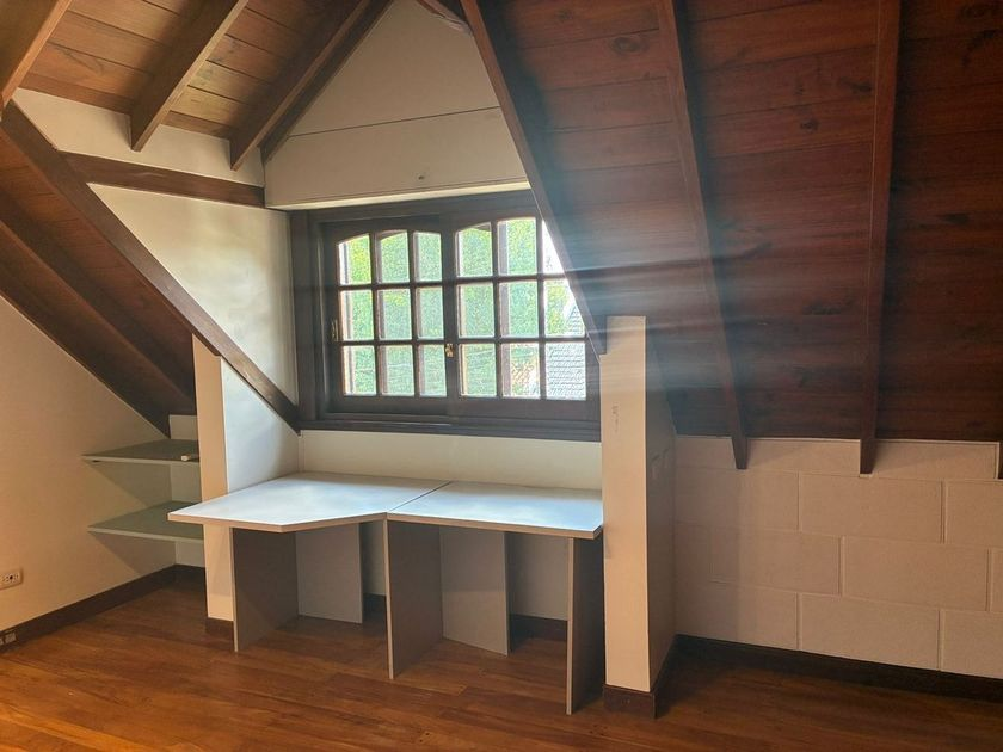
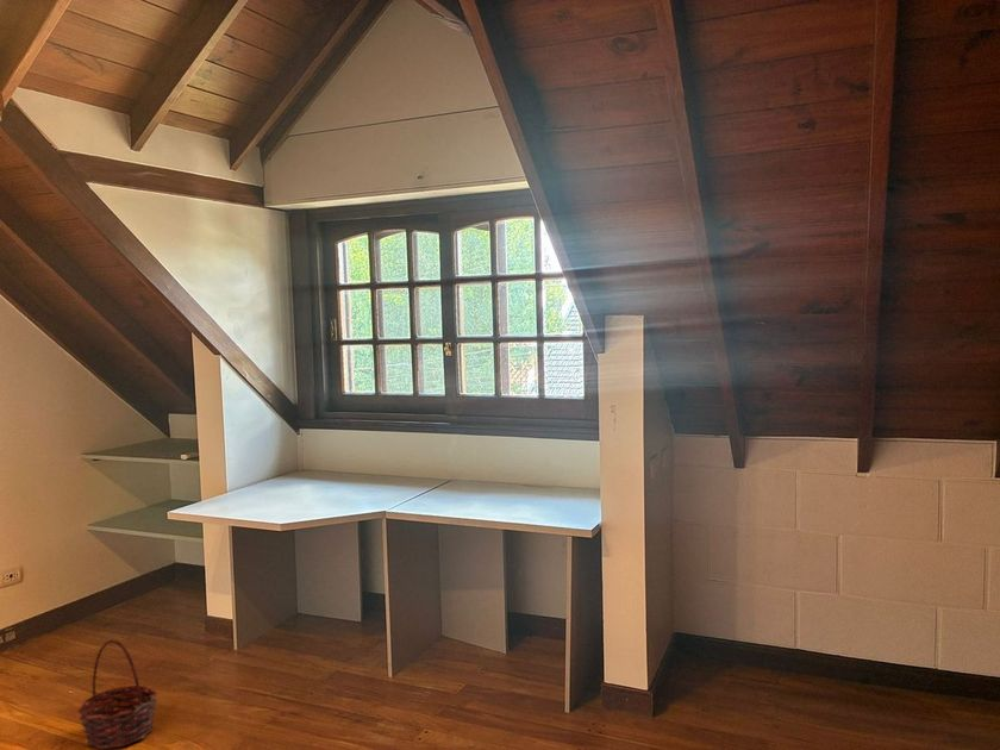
+ basket [76,639,158,750]
